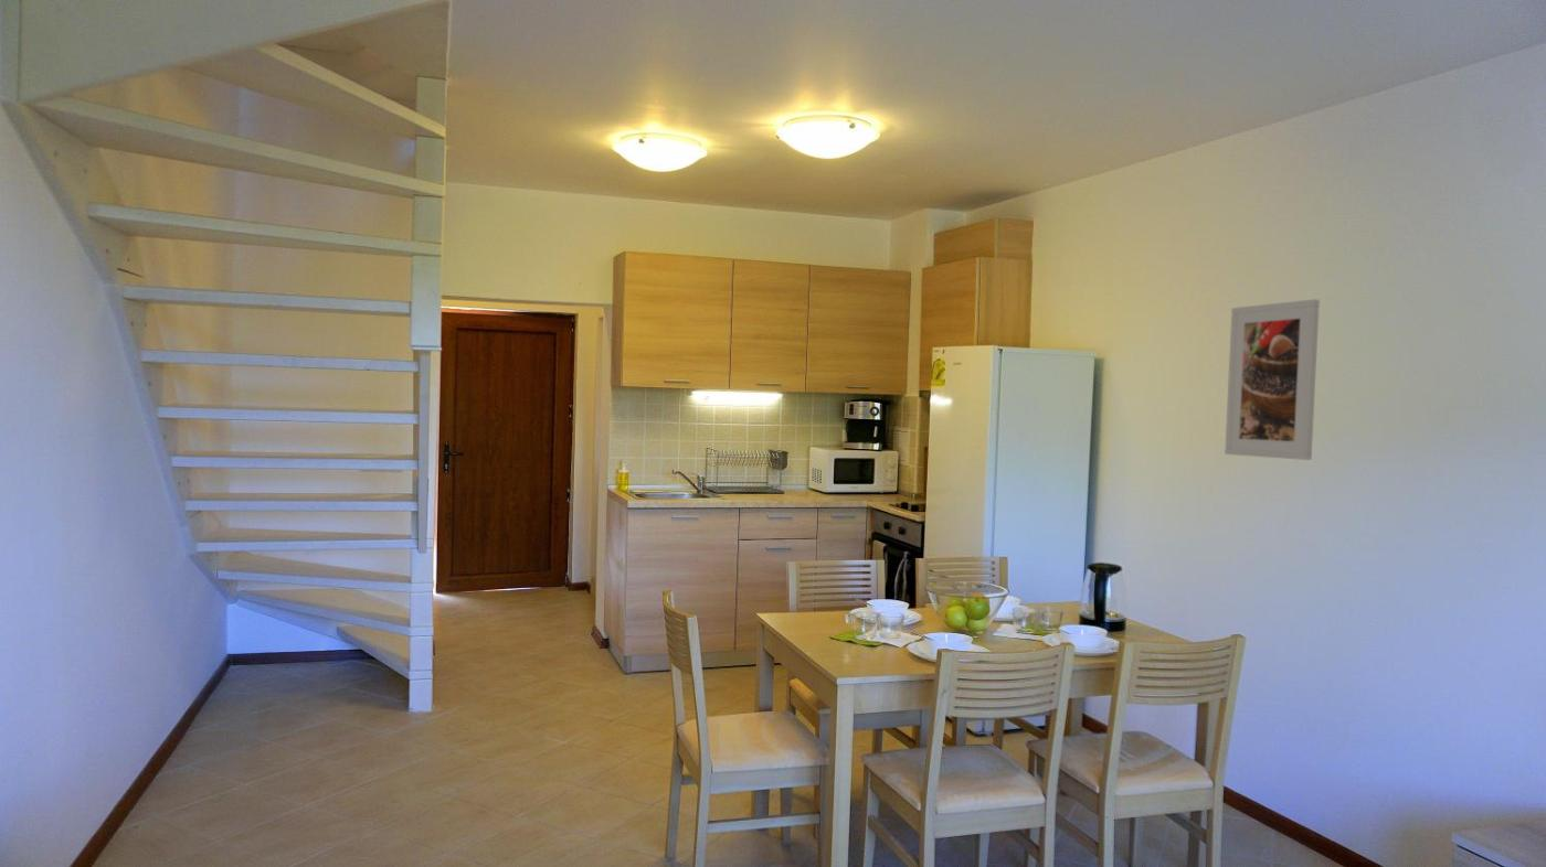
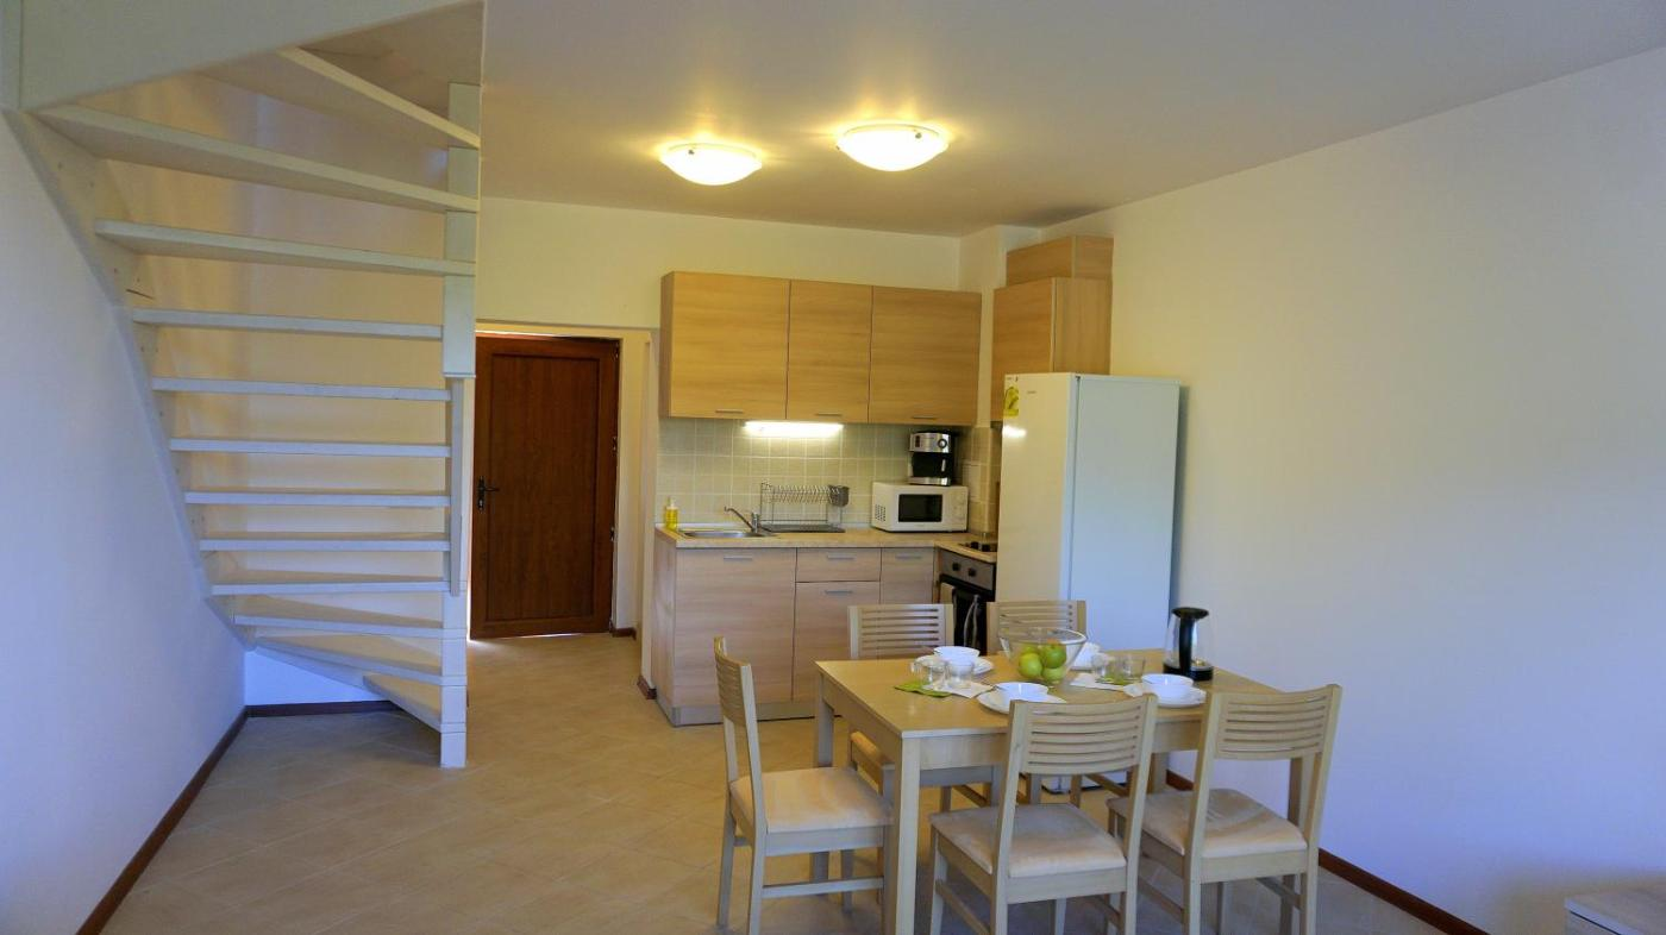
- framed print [1224,298,1321,461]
